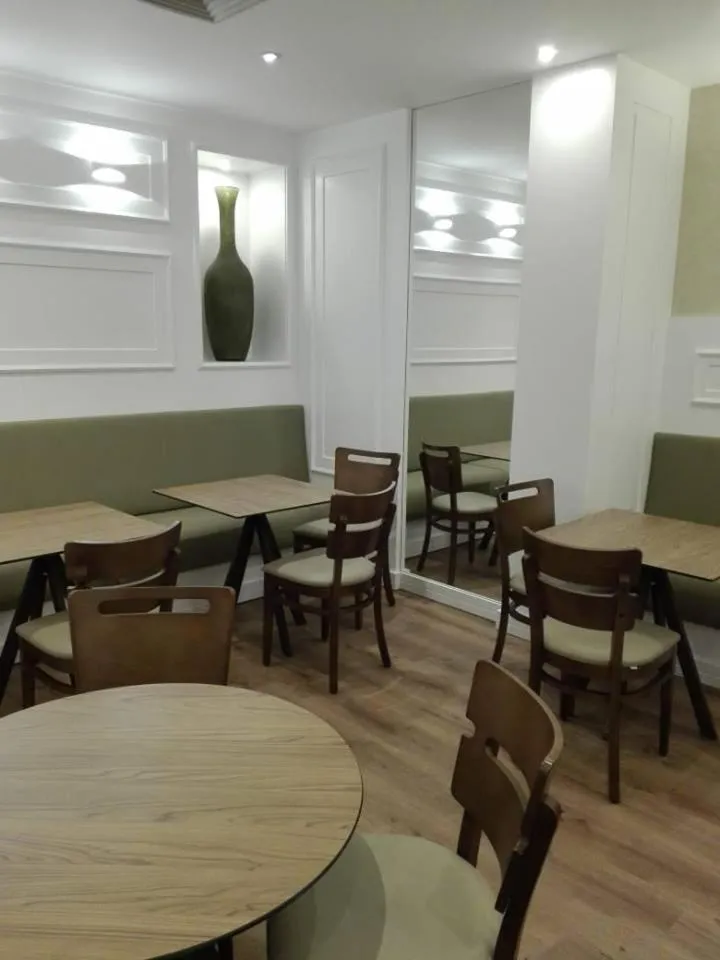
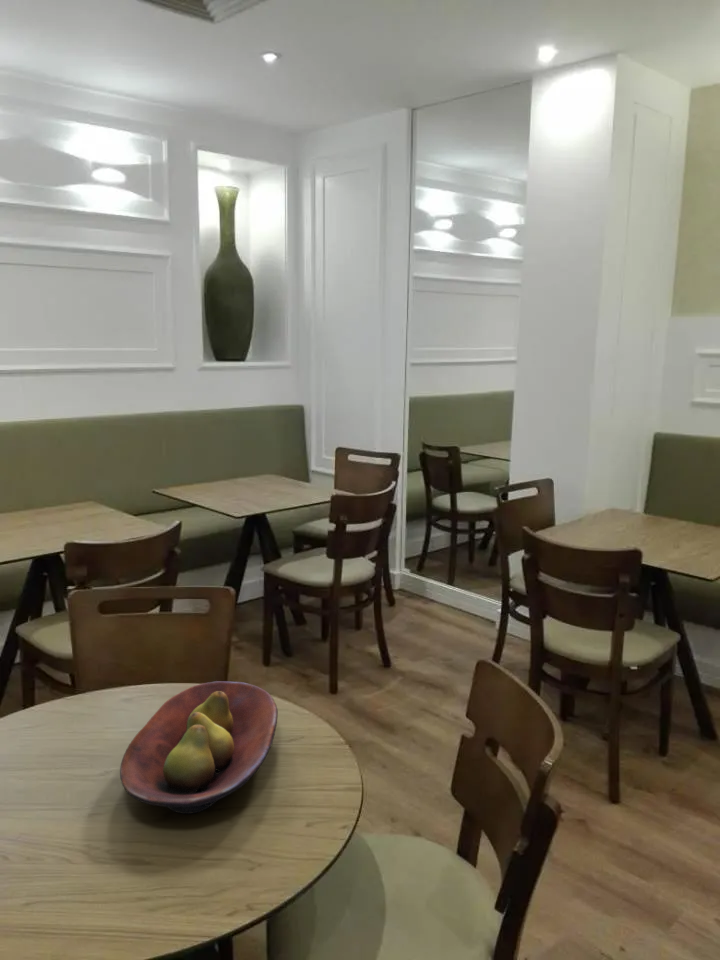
+ fruit bowl [119,680,279,815]
